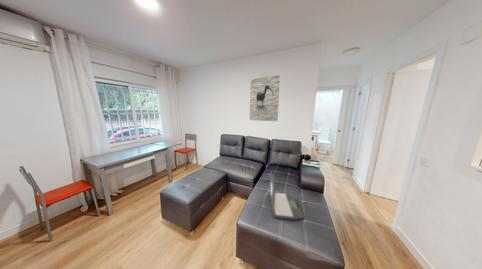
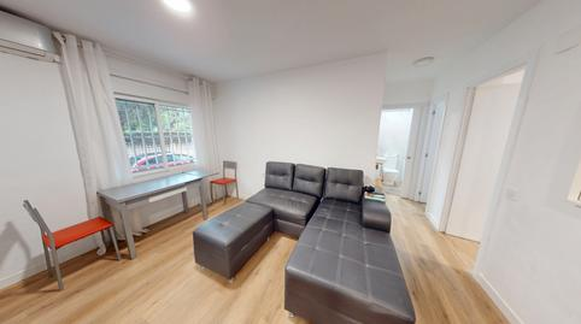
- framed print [248,74,282,122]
- laptop [268,170,305,221]
